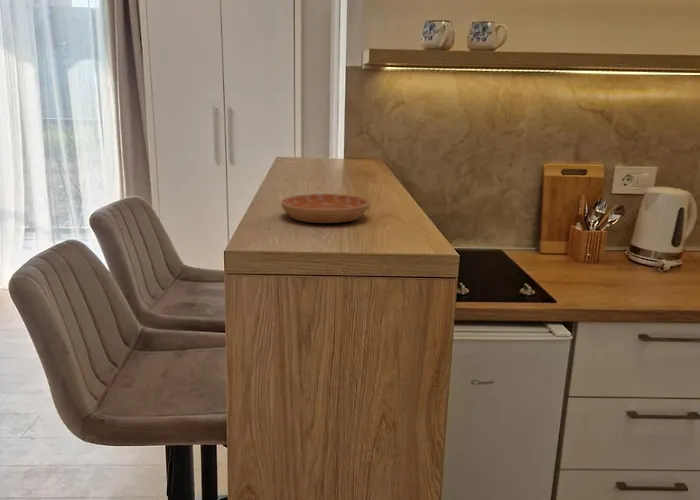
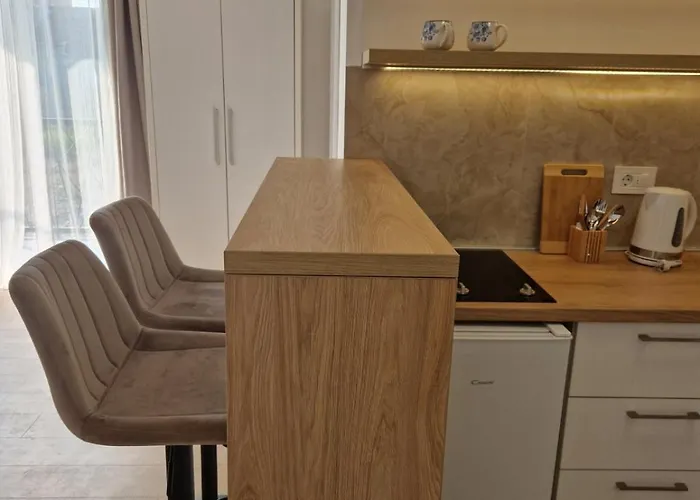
- saucer [280,193,371,224]
